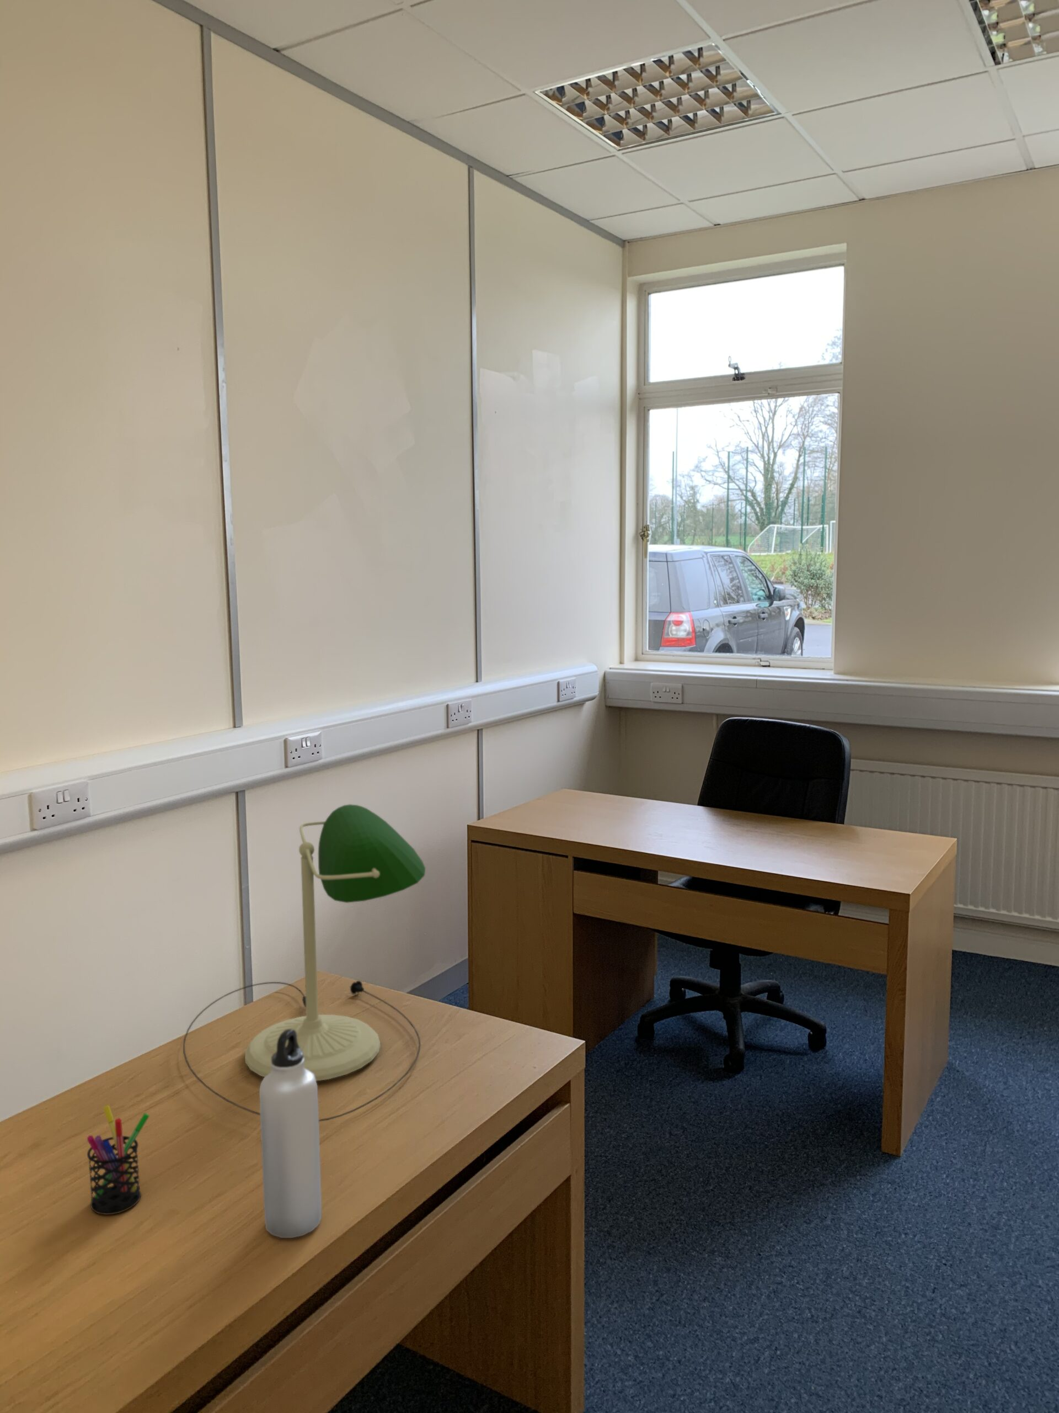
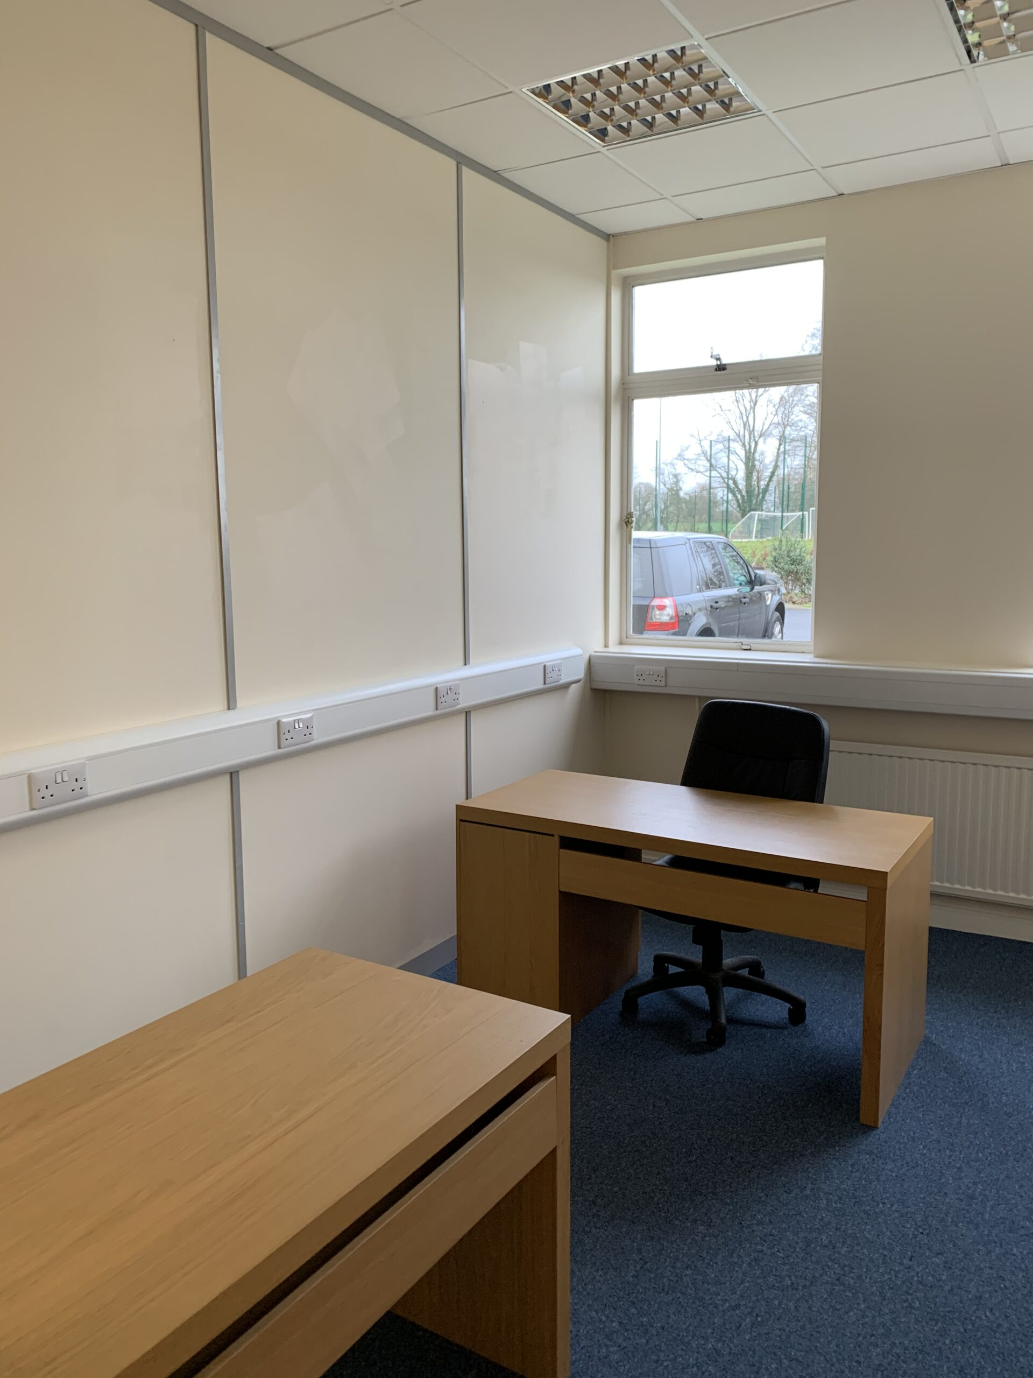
- desk lamp [182,803,426,1123]
- pen holder [87,1105,150,1215]
- water bottle [259,1029,323,1238]
